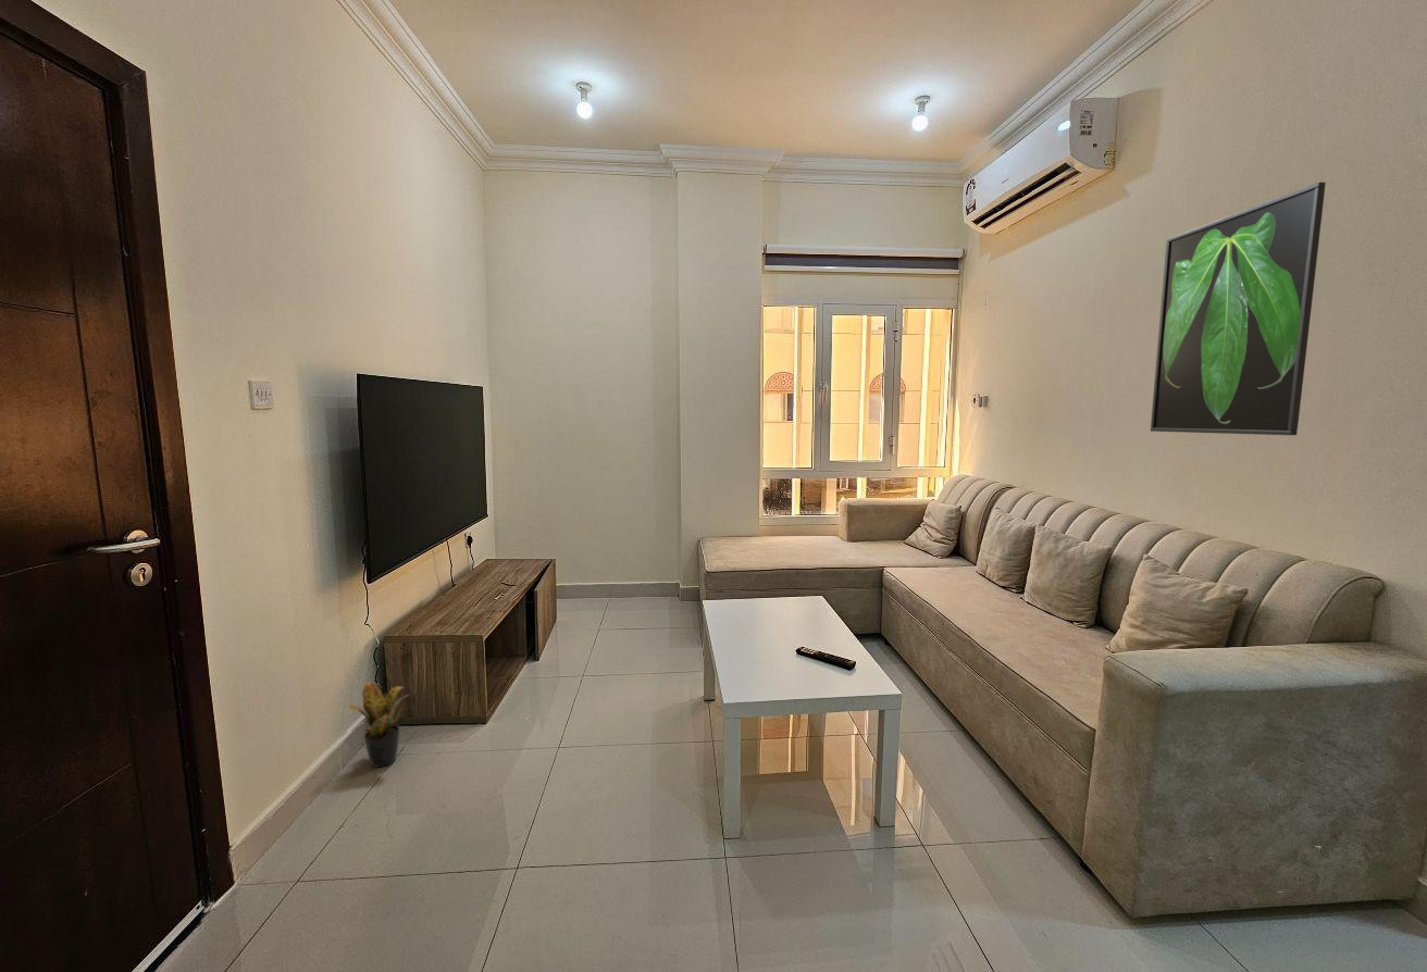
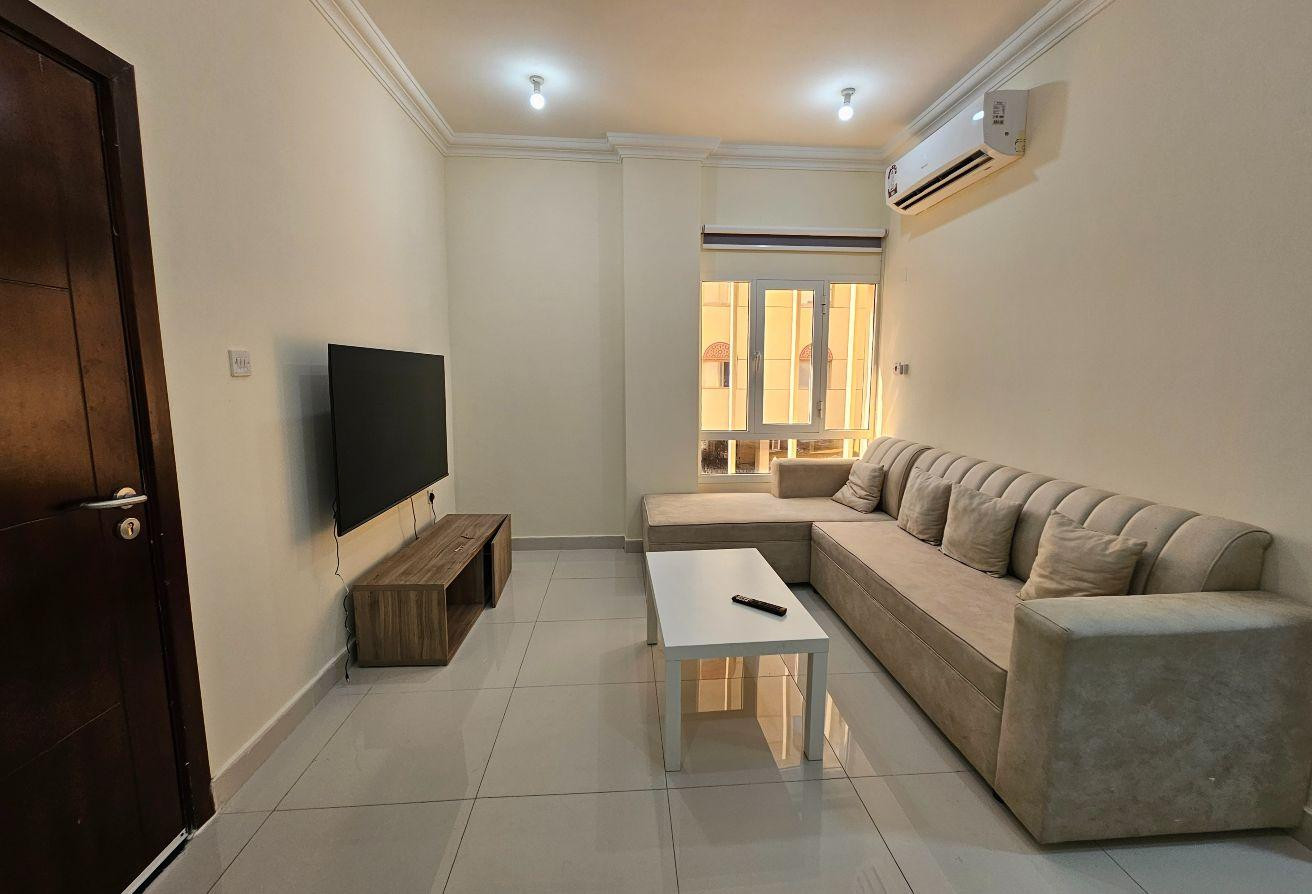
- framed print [1150,182,1327,436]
- potted plant [344,681,409,769]
